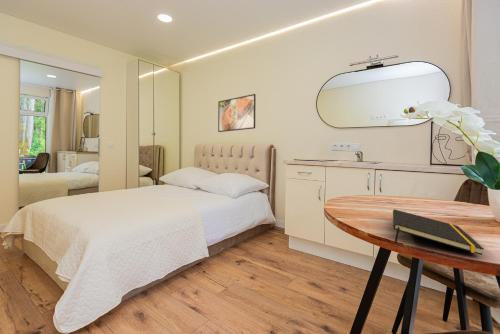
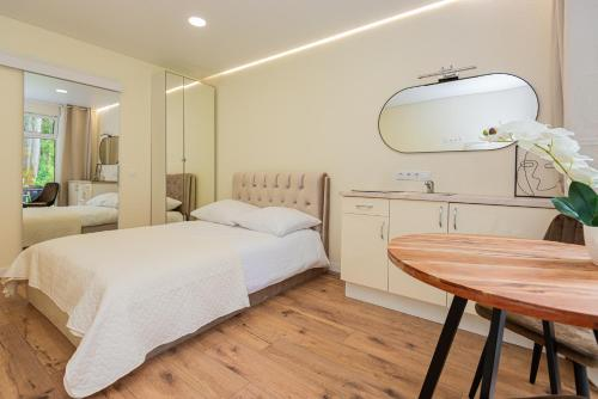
- notepad [392,208,485,256]
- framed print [217,93,257,133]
